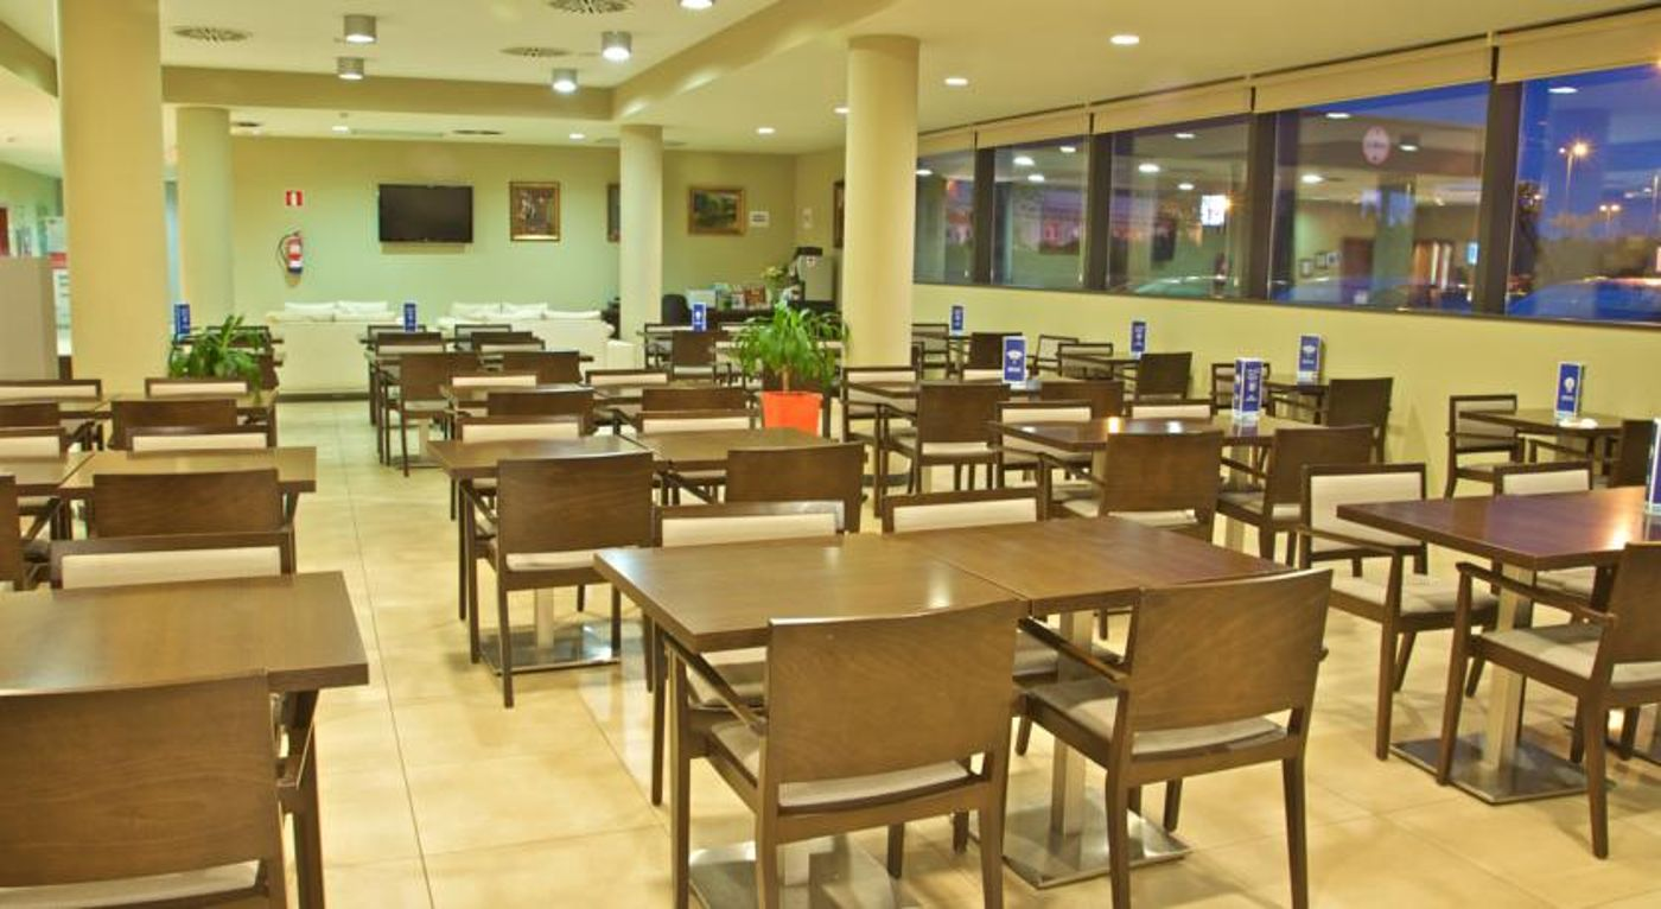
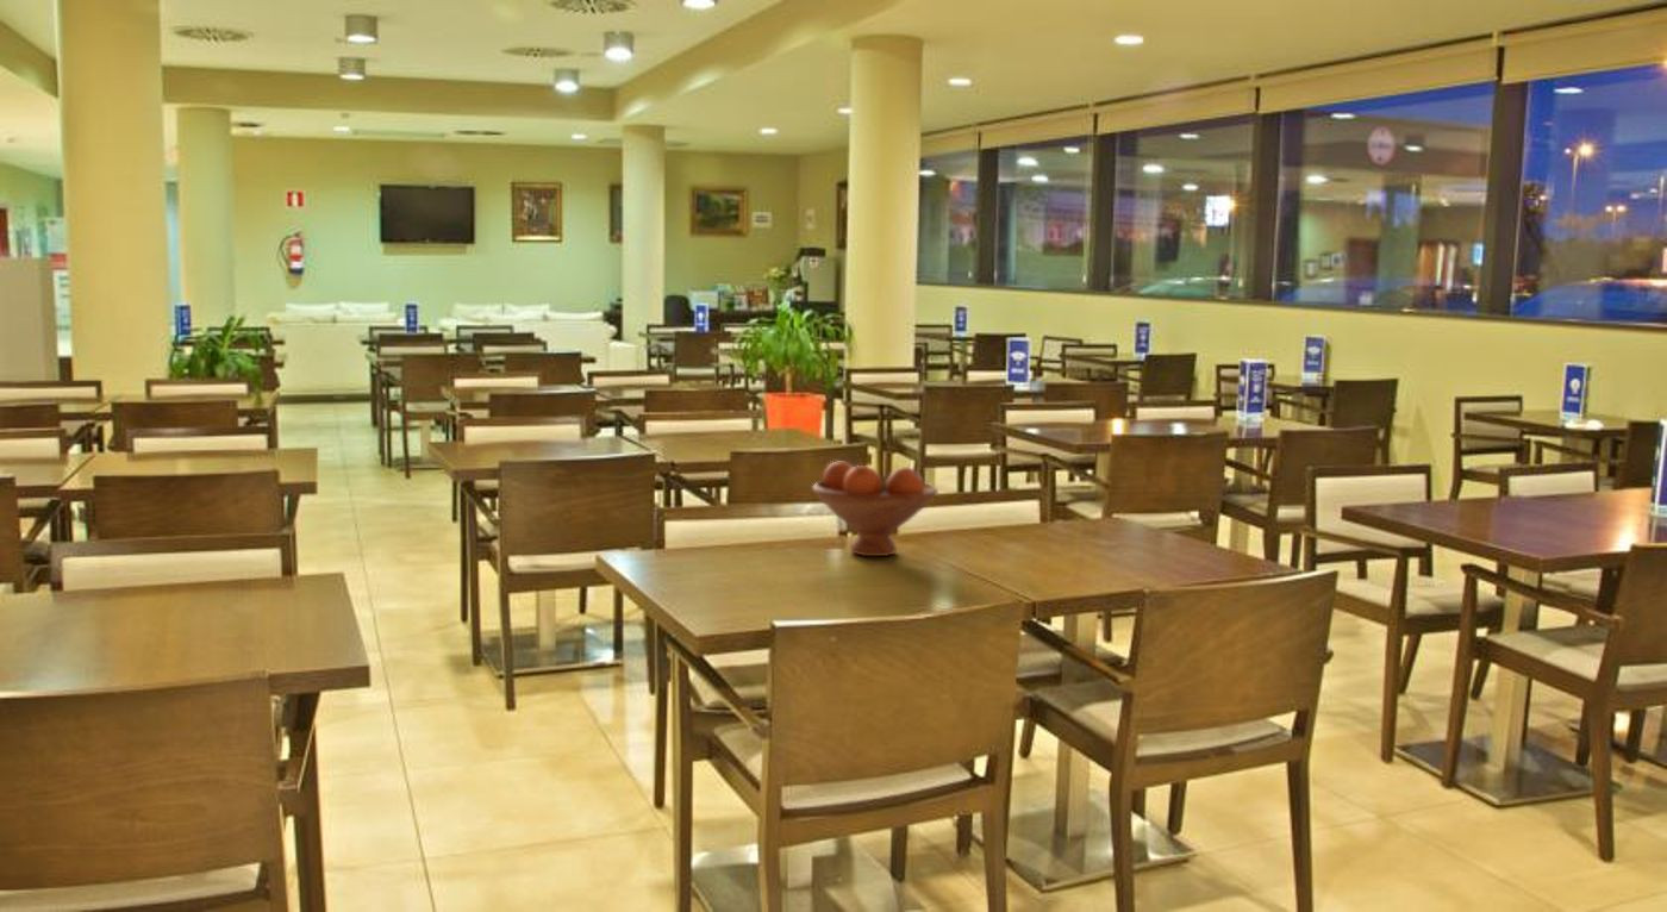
+ fruit bowl [811,461,939,557]
